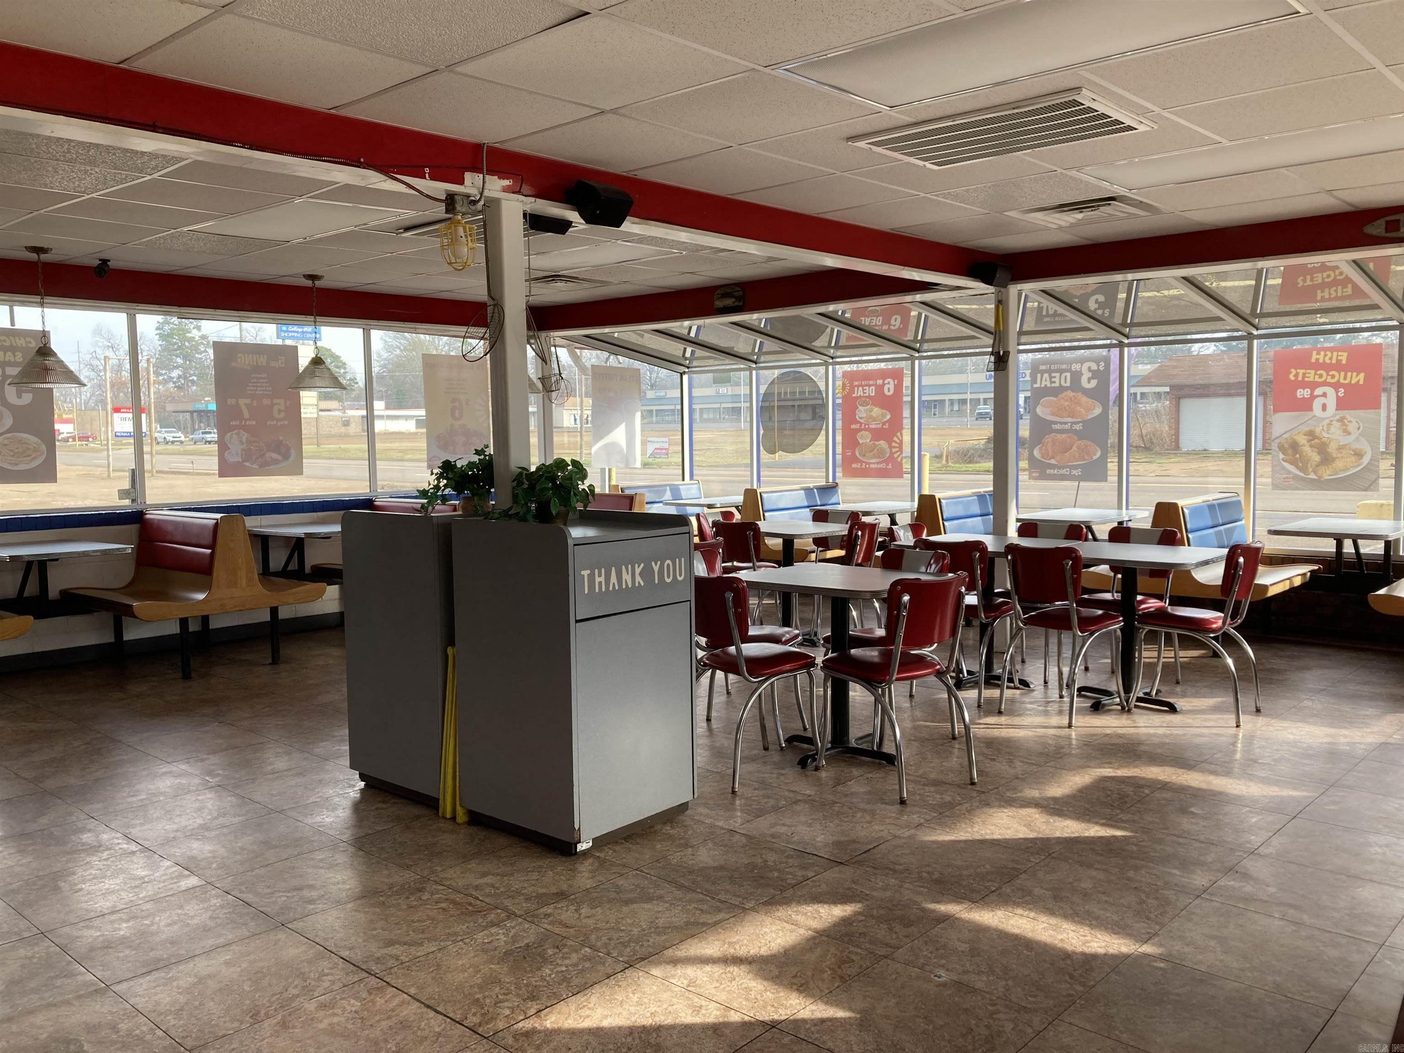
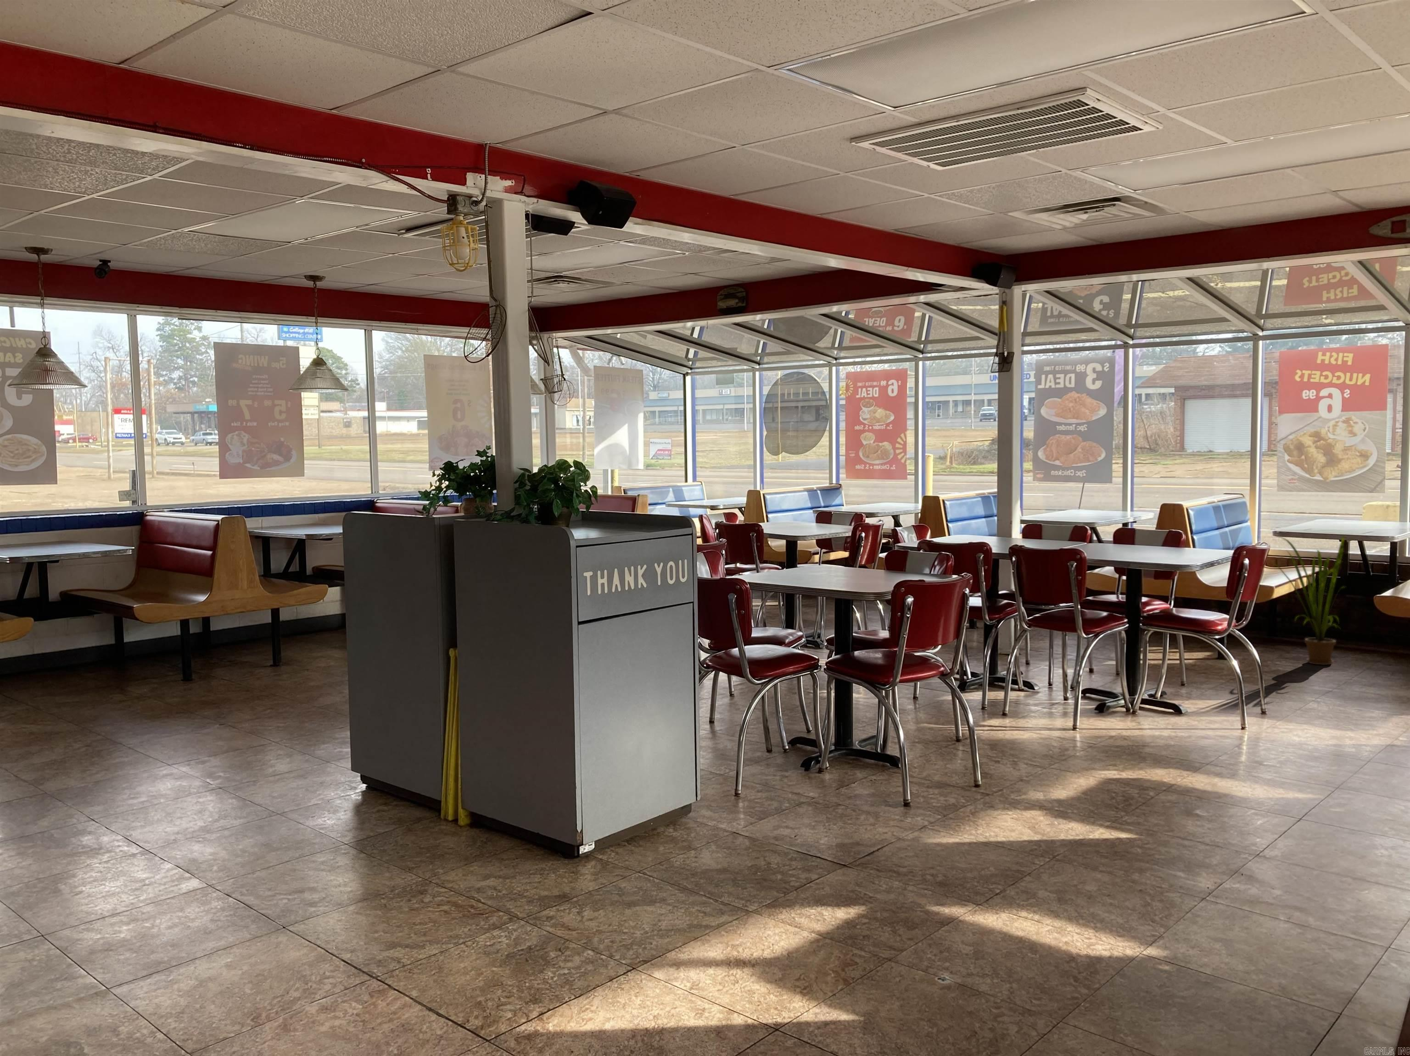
+ house plant [1271,535,1347,666]
